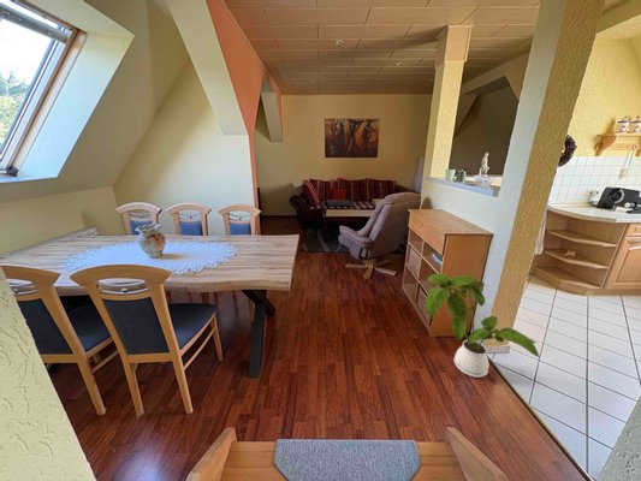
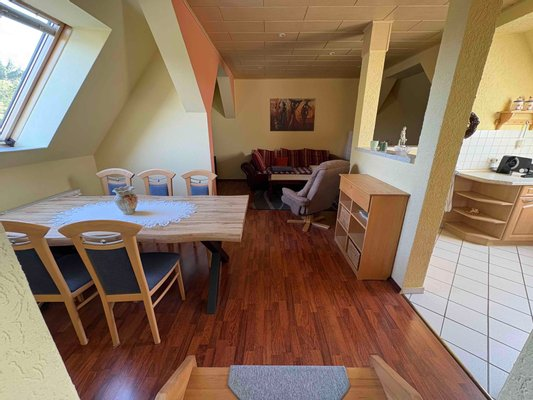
- house plant [425,272,541,379]
